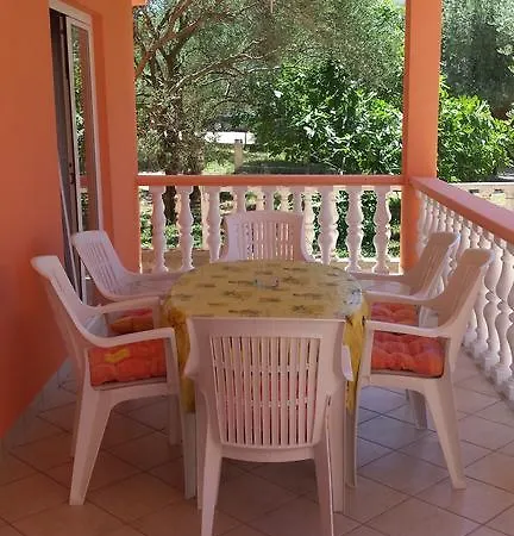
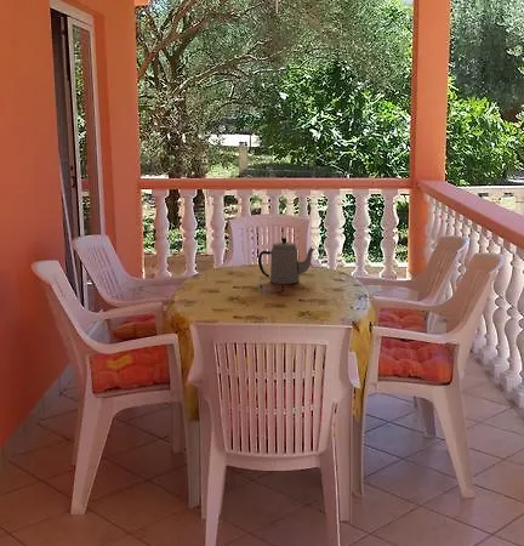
+ teapot [257,237,315,285]
